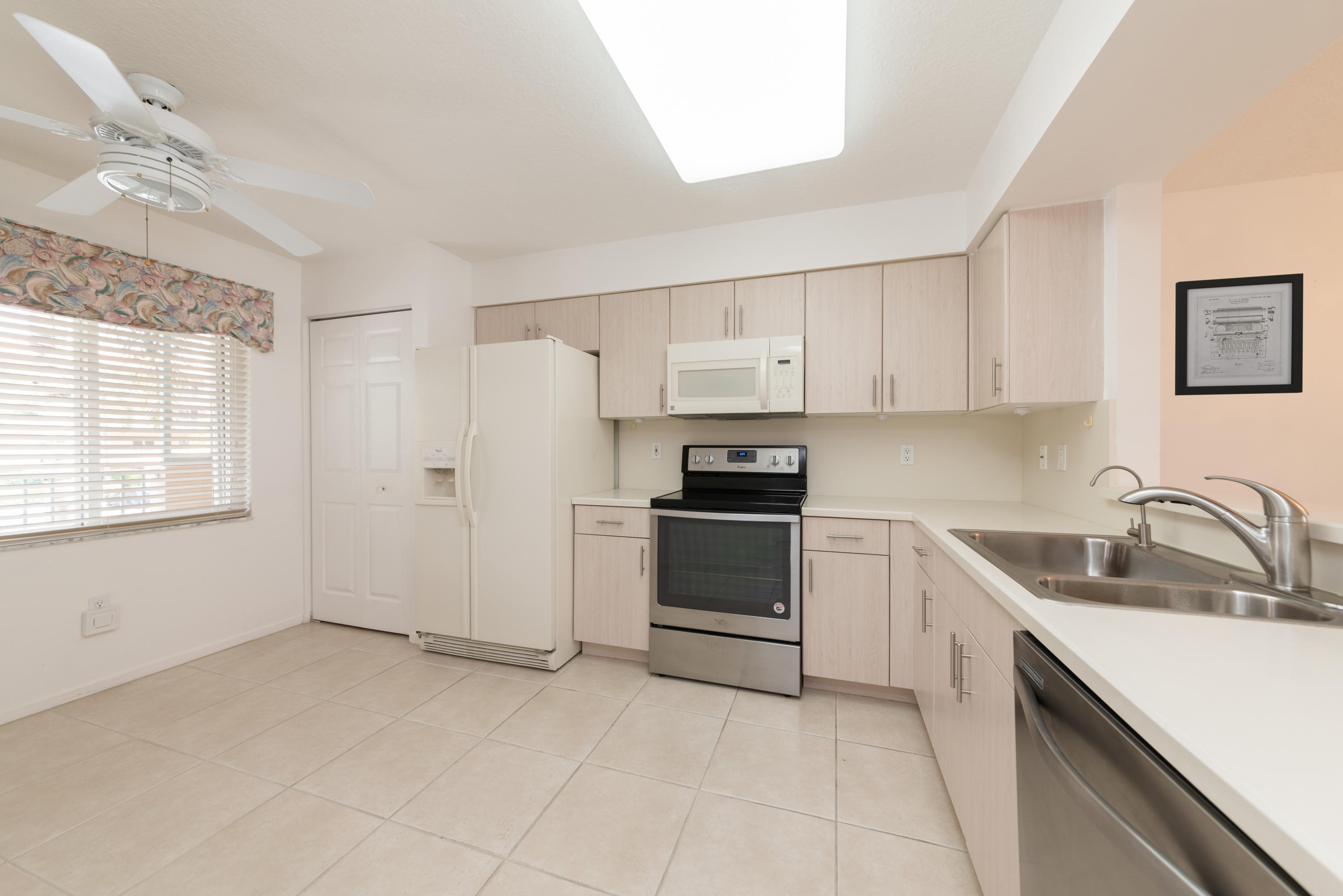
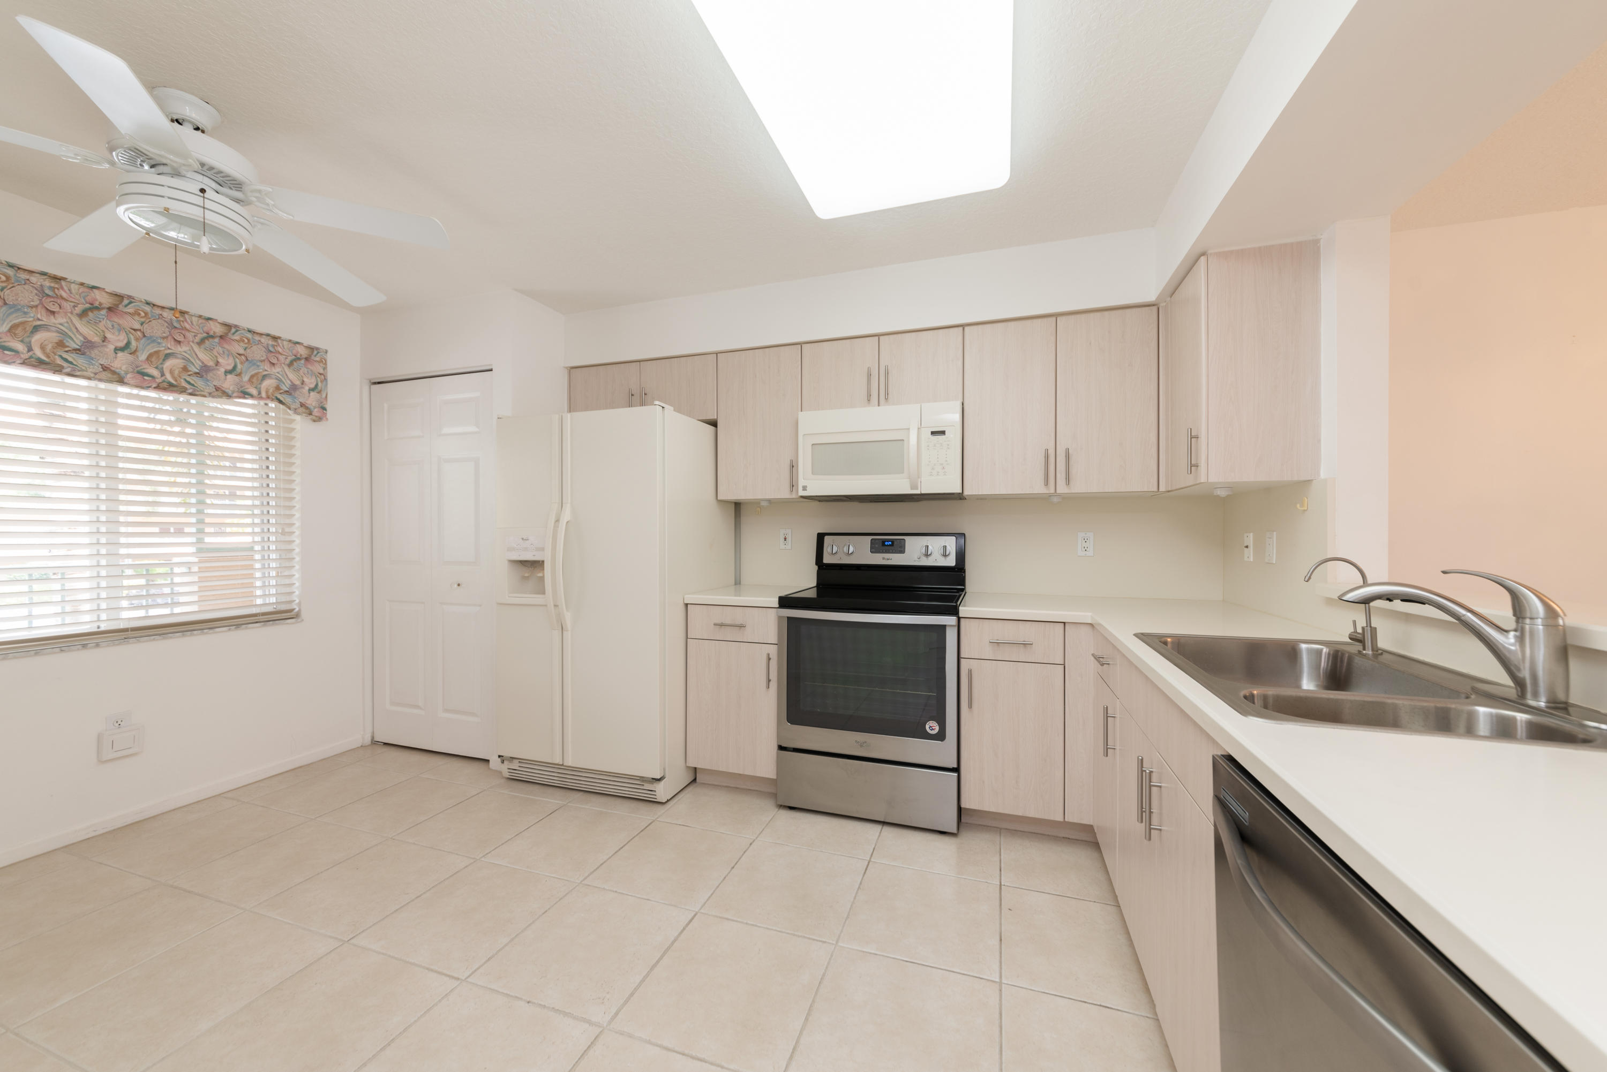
- wall art [1175,273,1304,396]
